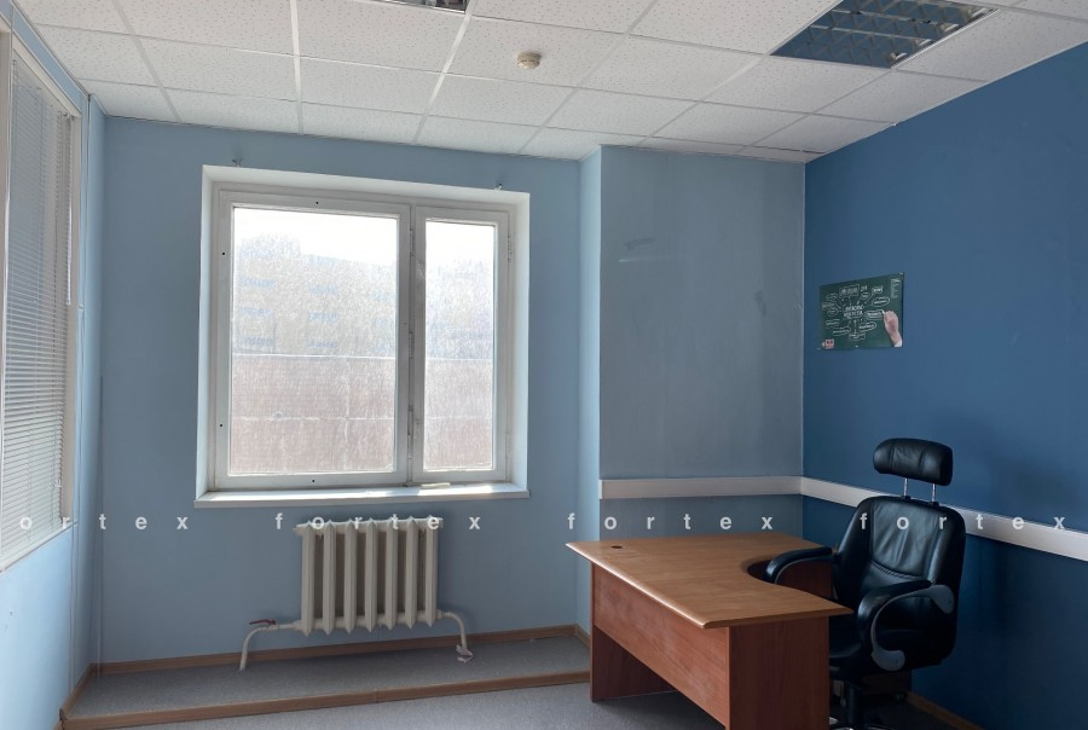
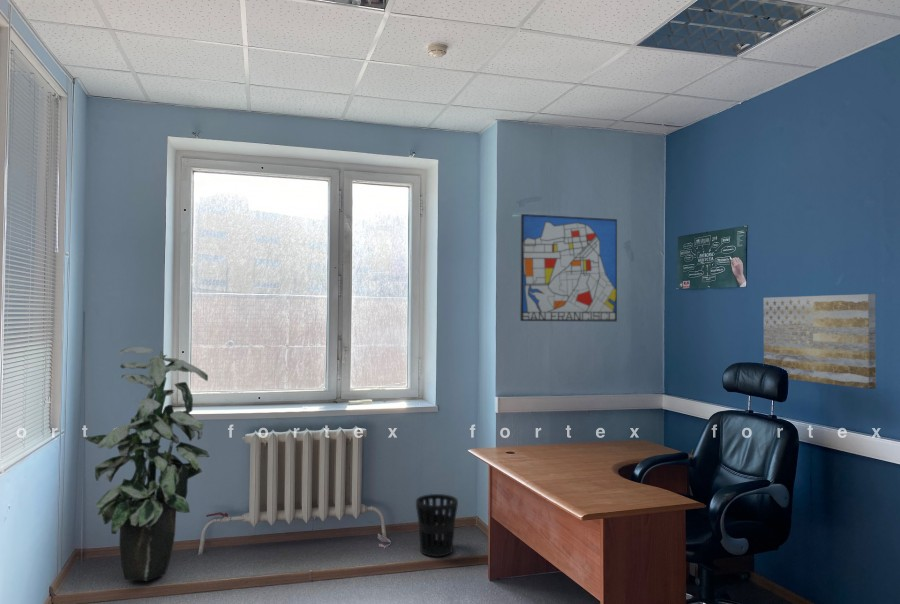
+ wall art [519,213,618,322]
+ wall art [763,293,877,390]
+ wastebasket [415,493,459,558]
+ indoor plant [81,346,211,582]
